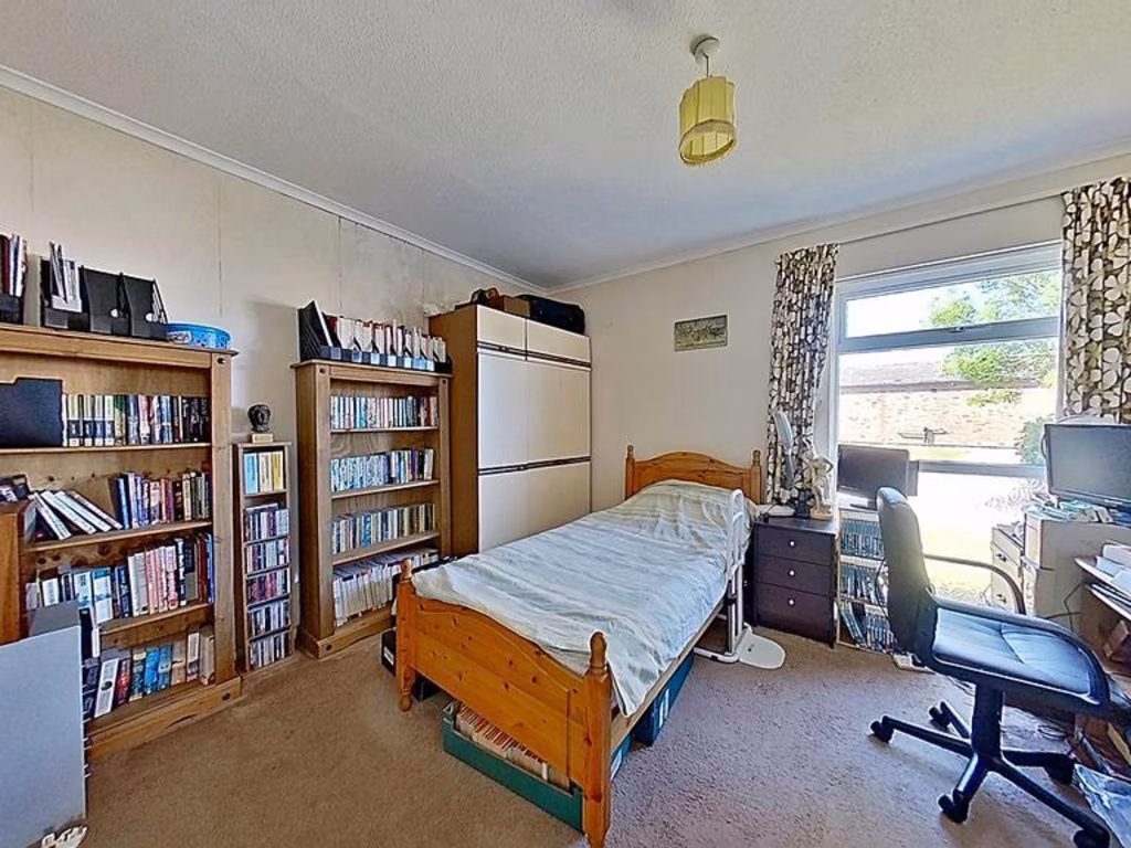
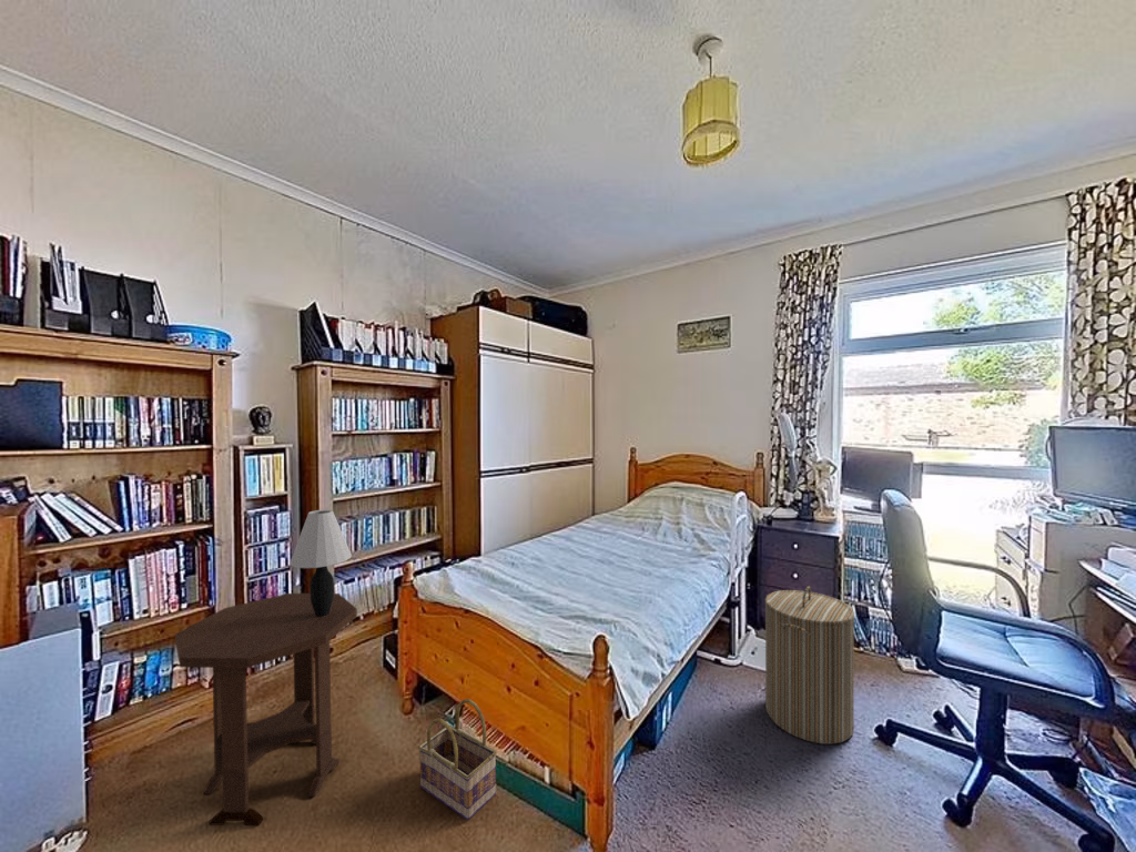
+ laundry hamper [763,585,855,746]
+ table lamp [288,508,353,617]
+ side table [174,592,358,826]
+ basket [417,698,498,821]
